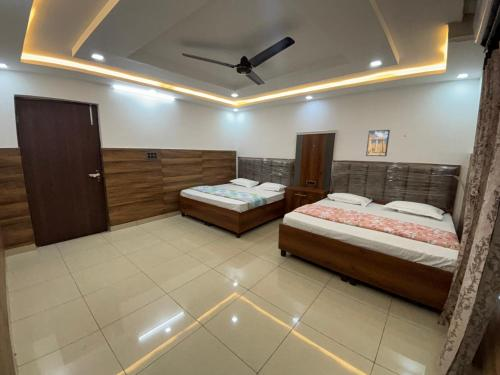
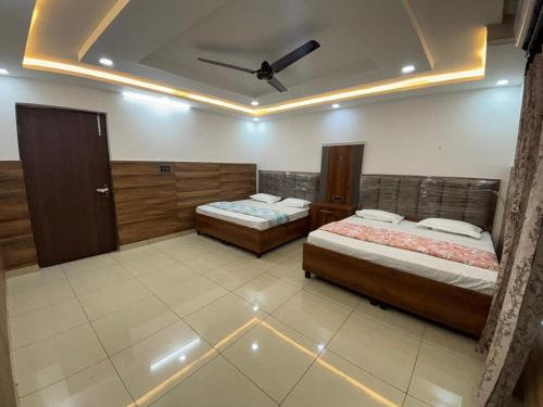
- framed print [365,129,391,157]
